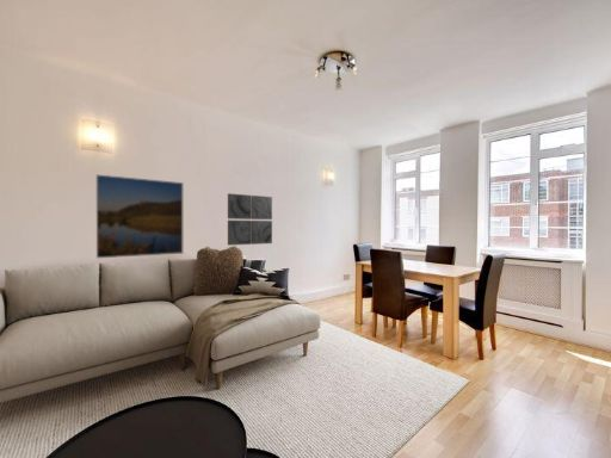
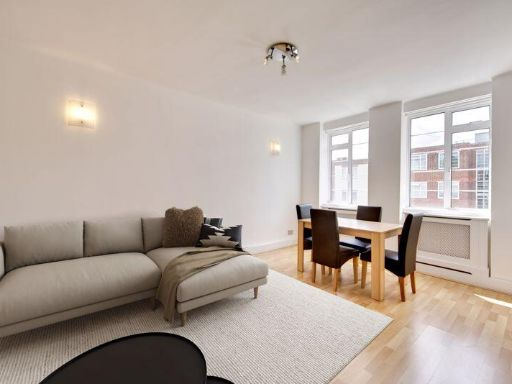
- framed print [95,174,184,259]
- wall art [227,192,273,247]
